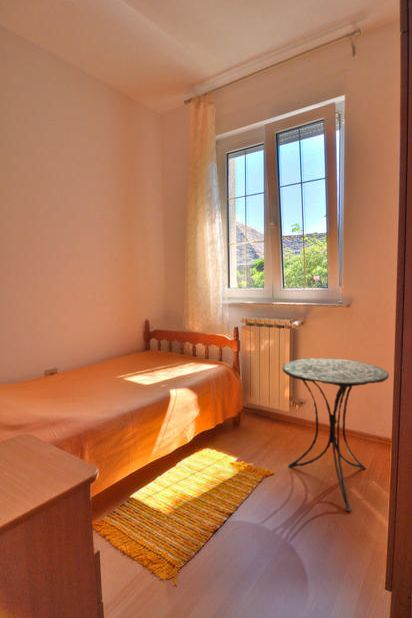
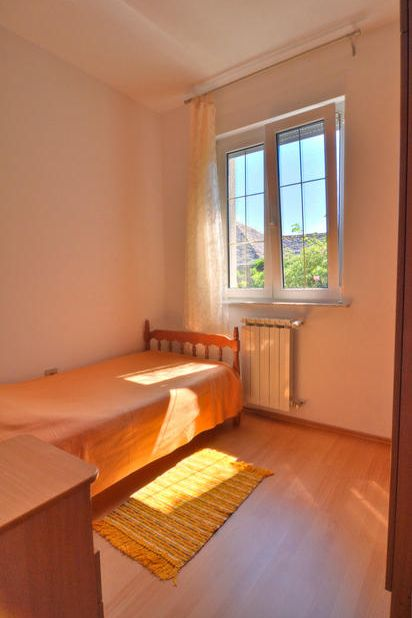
- side table [282,357,390,513]
